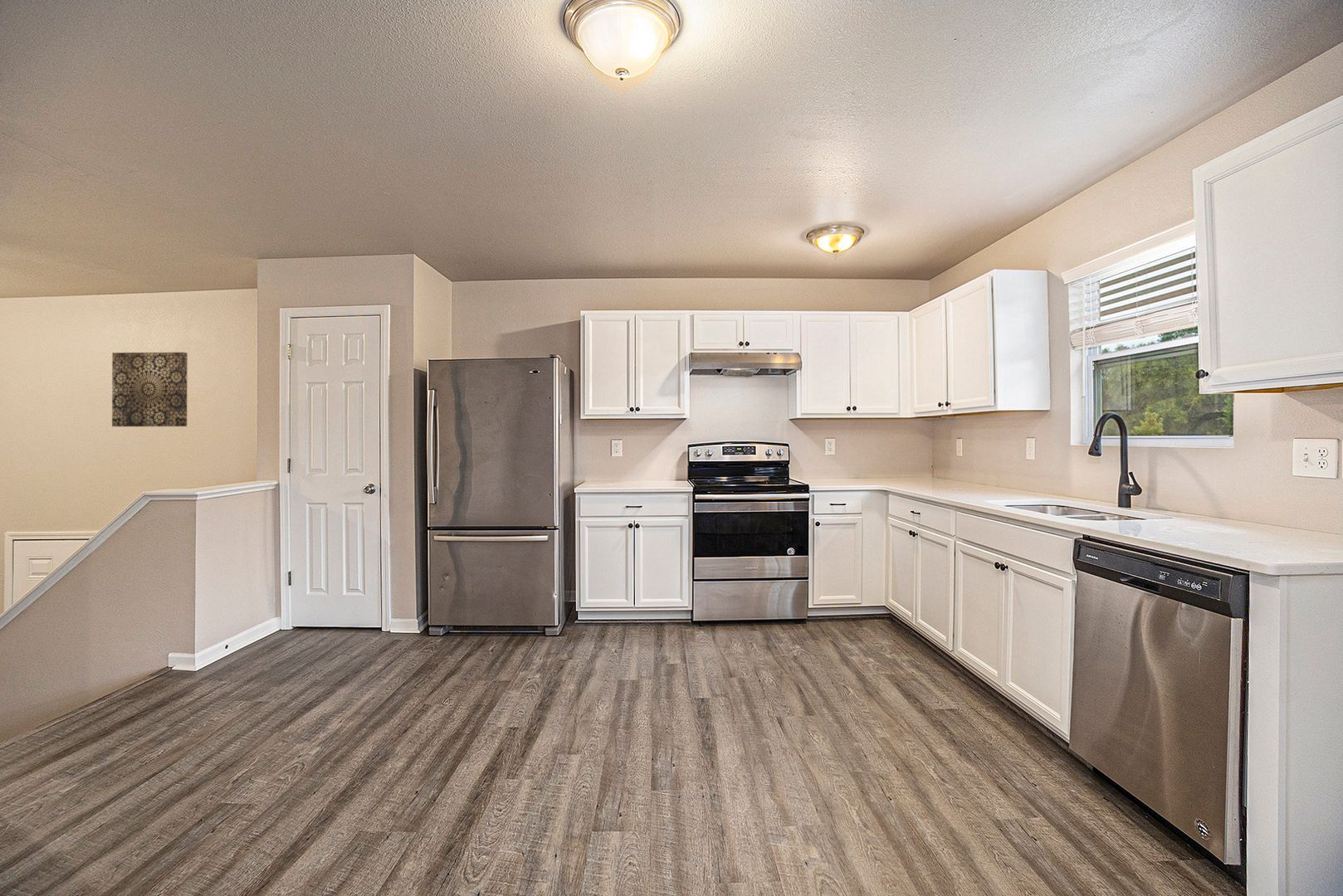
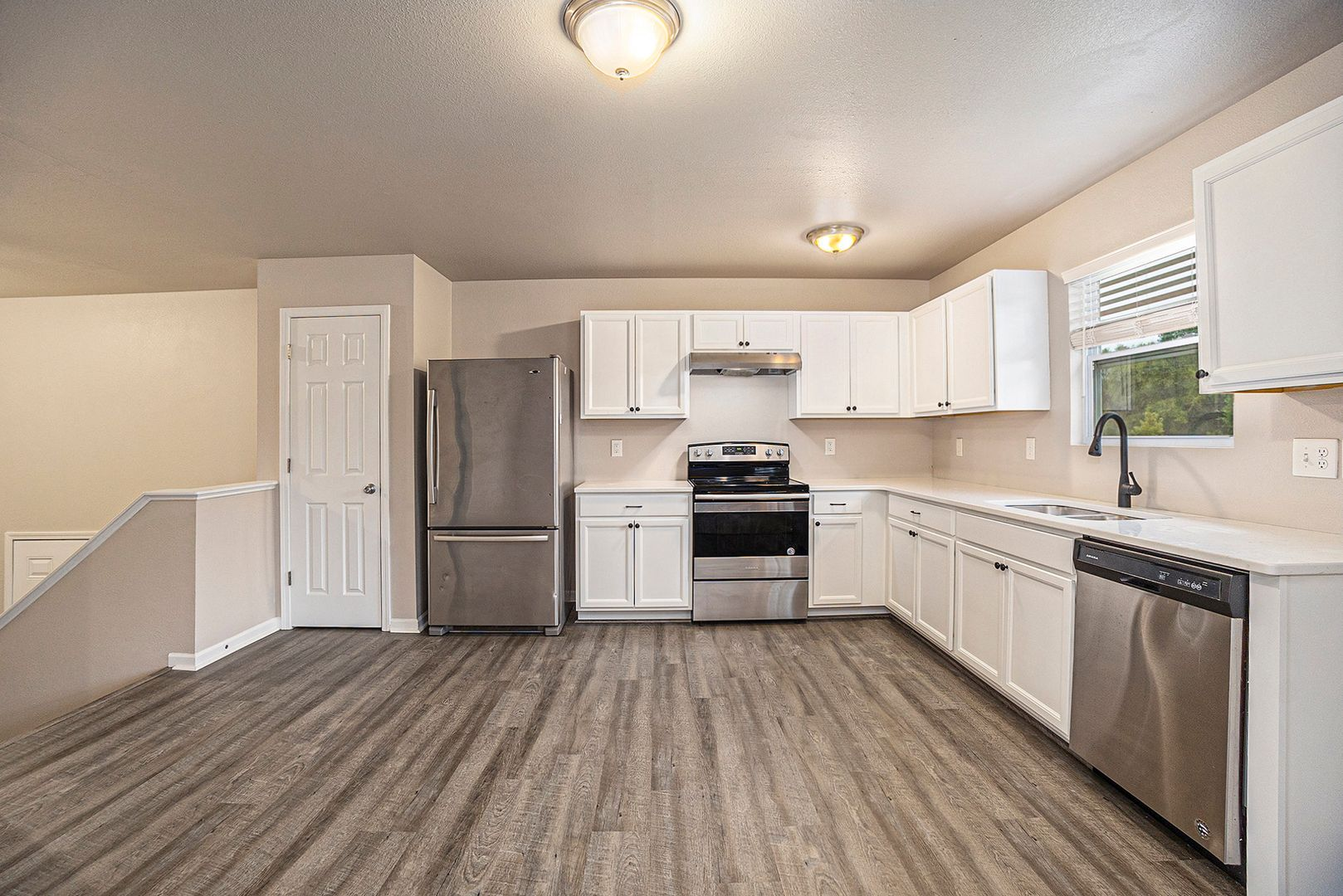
- wall art [111,352,188,427]
